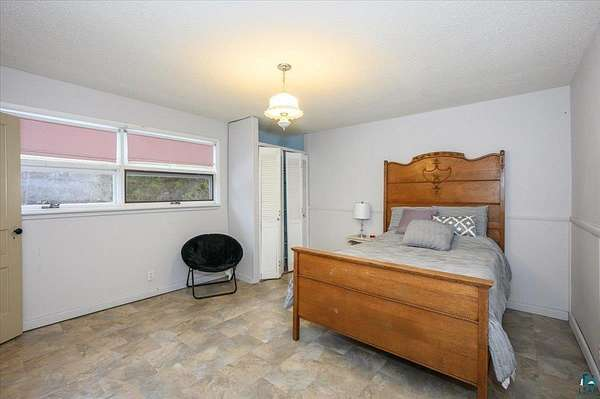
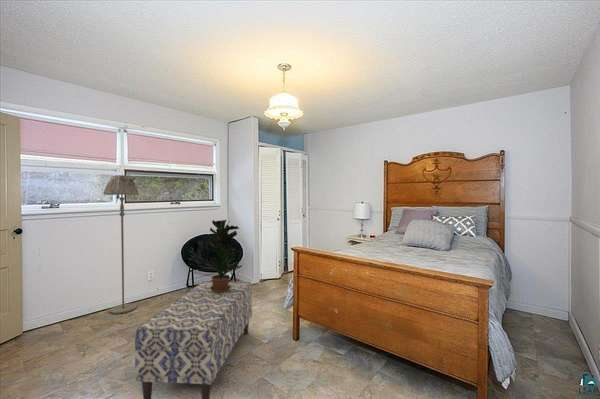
+ floor lamp [103,174,140,315]
+ bench [134,280,253,399]
+ potted plant [198,219,243,293]
